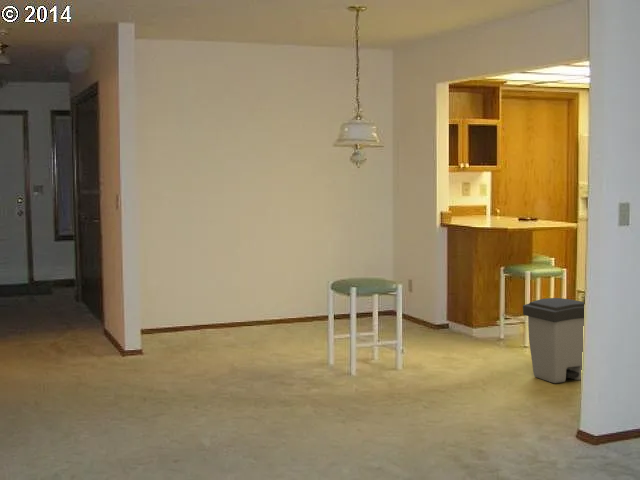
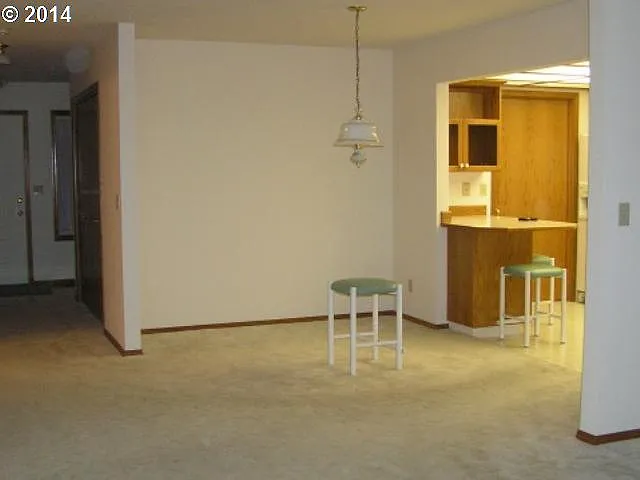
- trash can [522,297,585,384]
